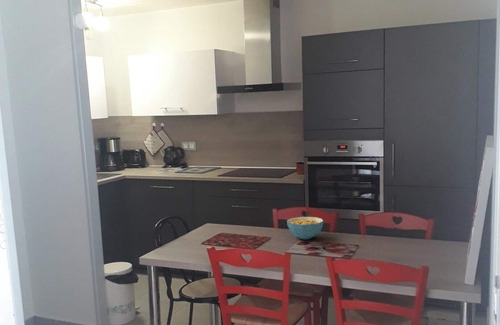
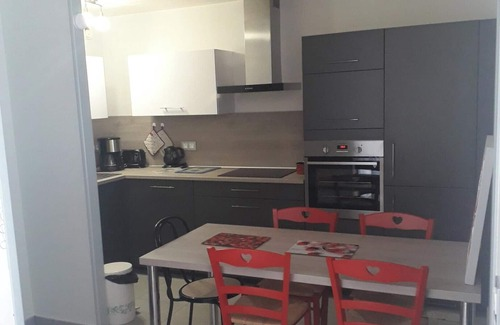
- cereal bowl [286,216,324,240]
